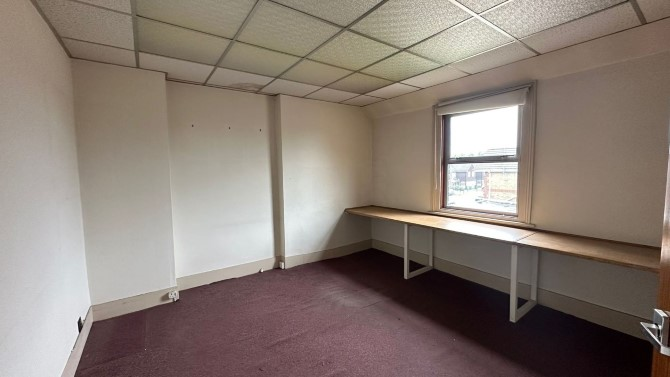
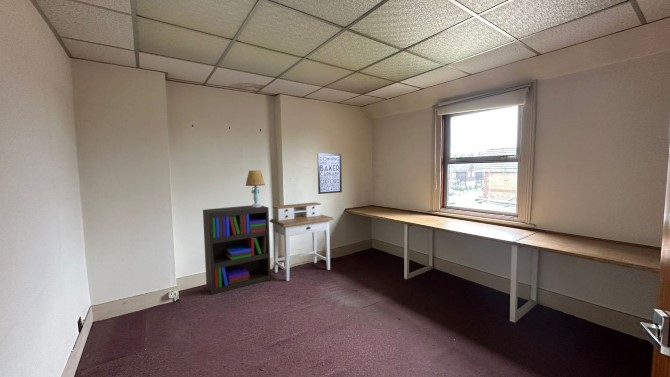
+ table lamp [245,169,266,207]
+ bookshelf [202,204,272,296]
+ wall art [317,152,343,195]
+ desk [269,201,335,282]
